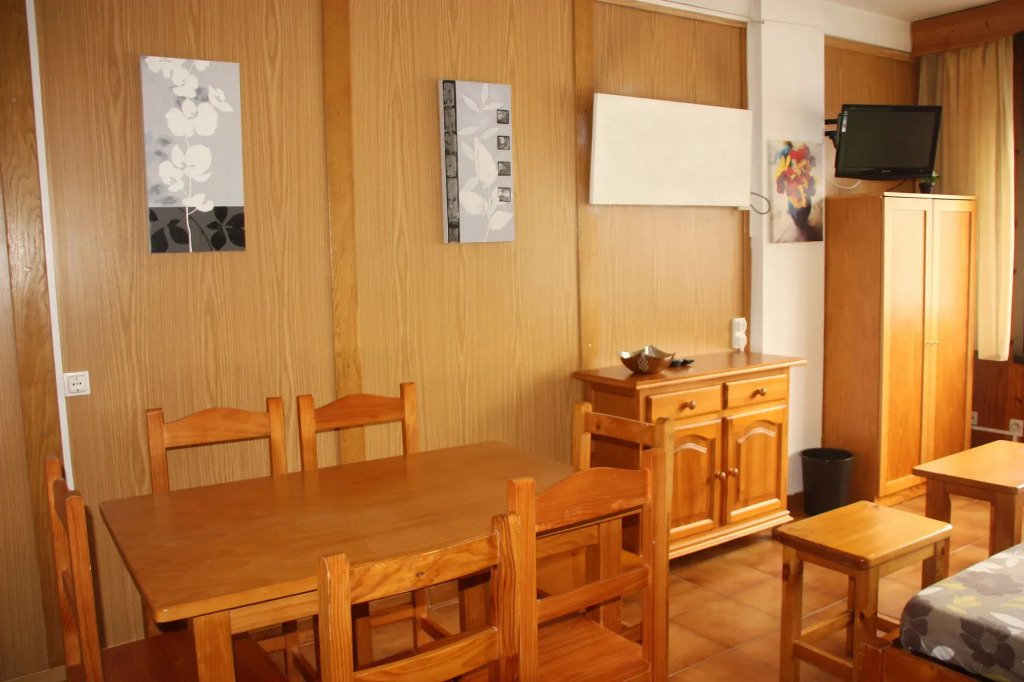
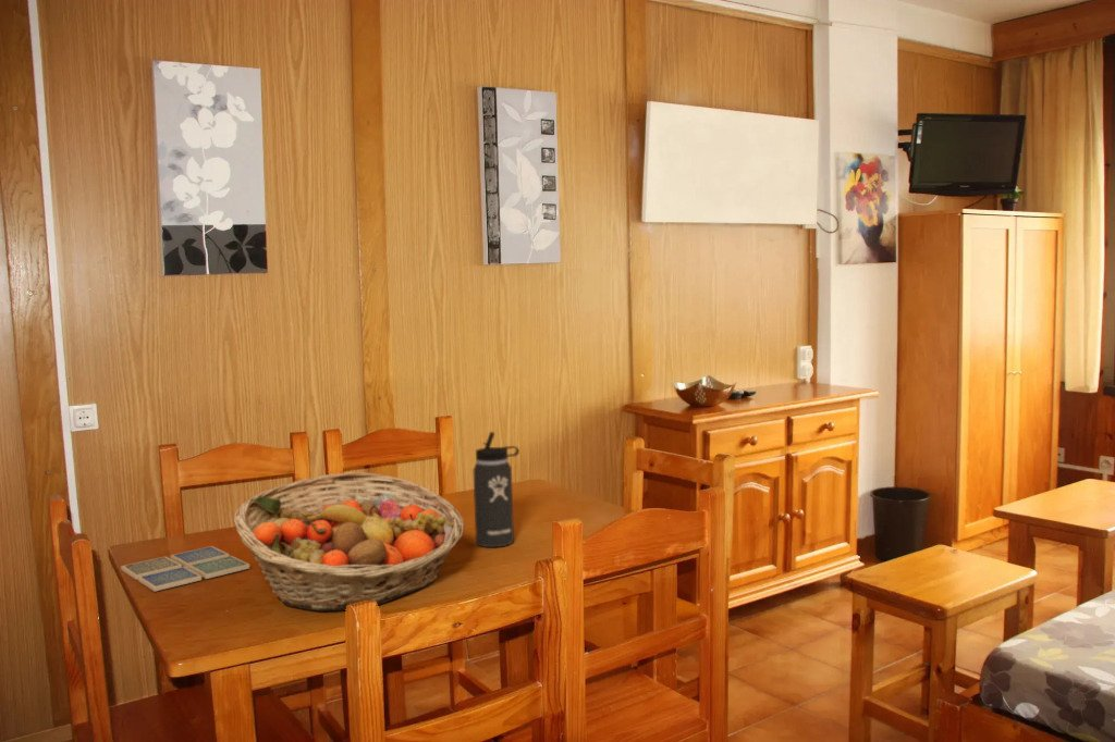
+ thermos bottle [471,431,520,548]
+ fruit basket [233,471,466,613]
+ drink coaster [120,545,250,593]
